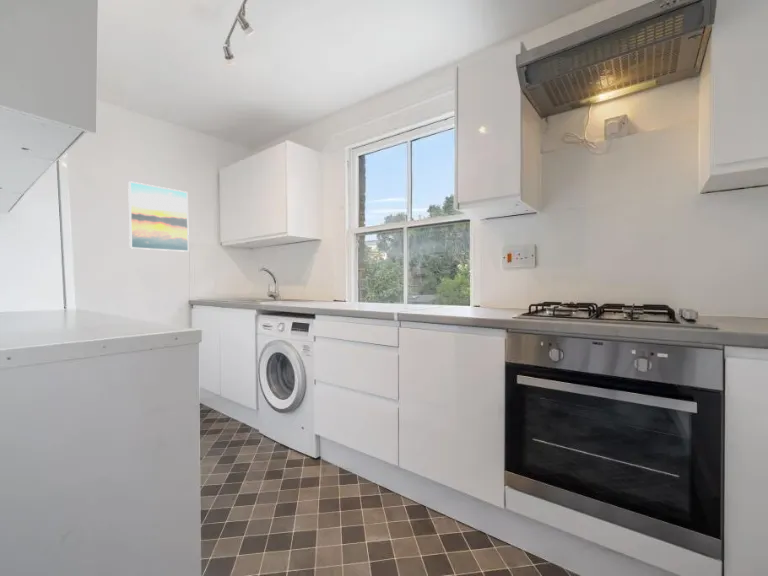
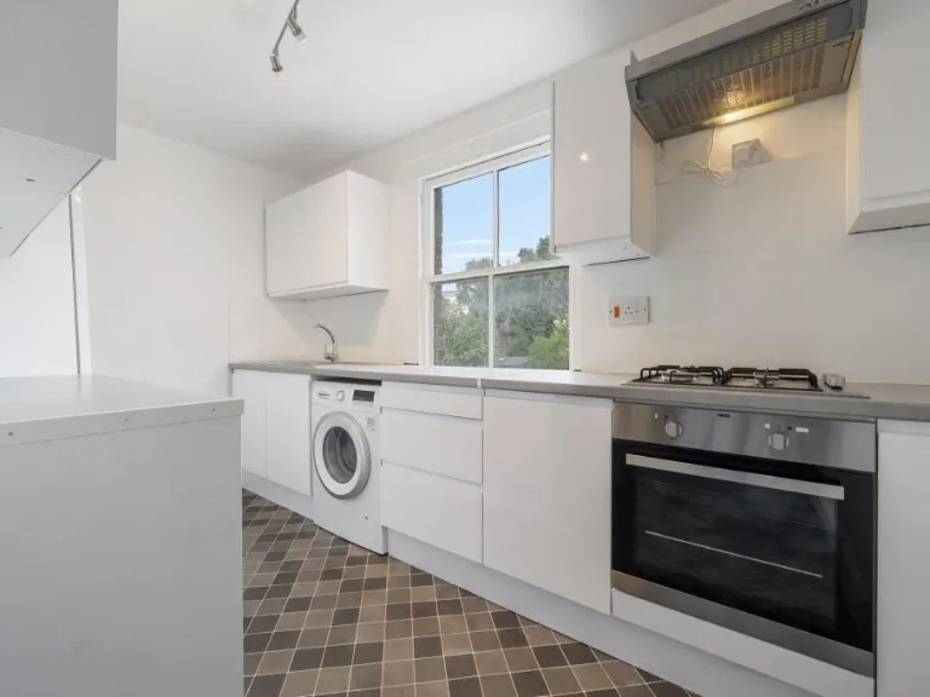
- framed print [127,180,190,253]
